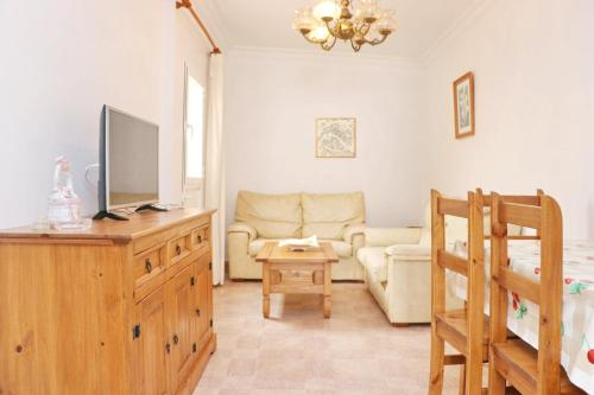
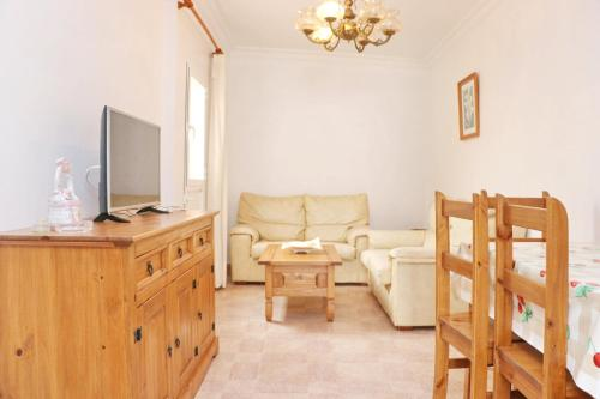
- wall art [315,116,358,159]
